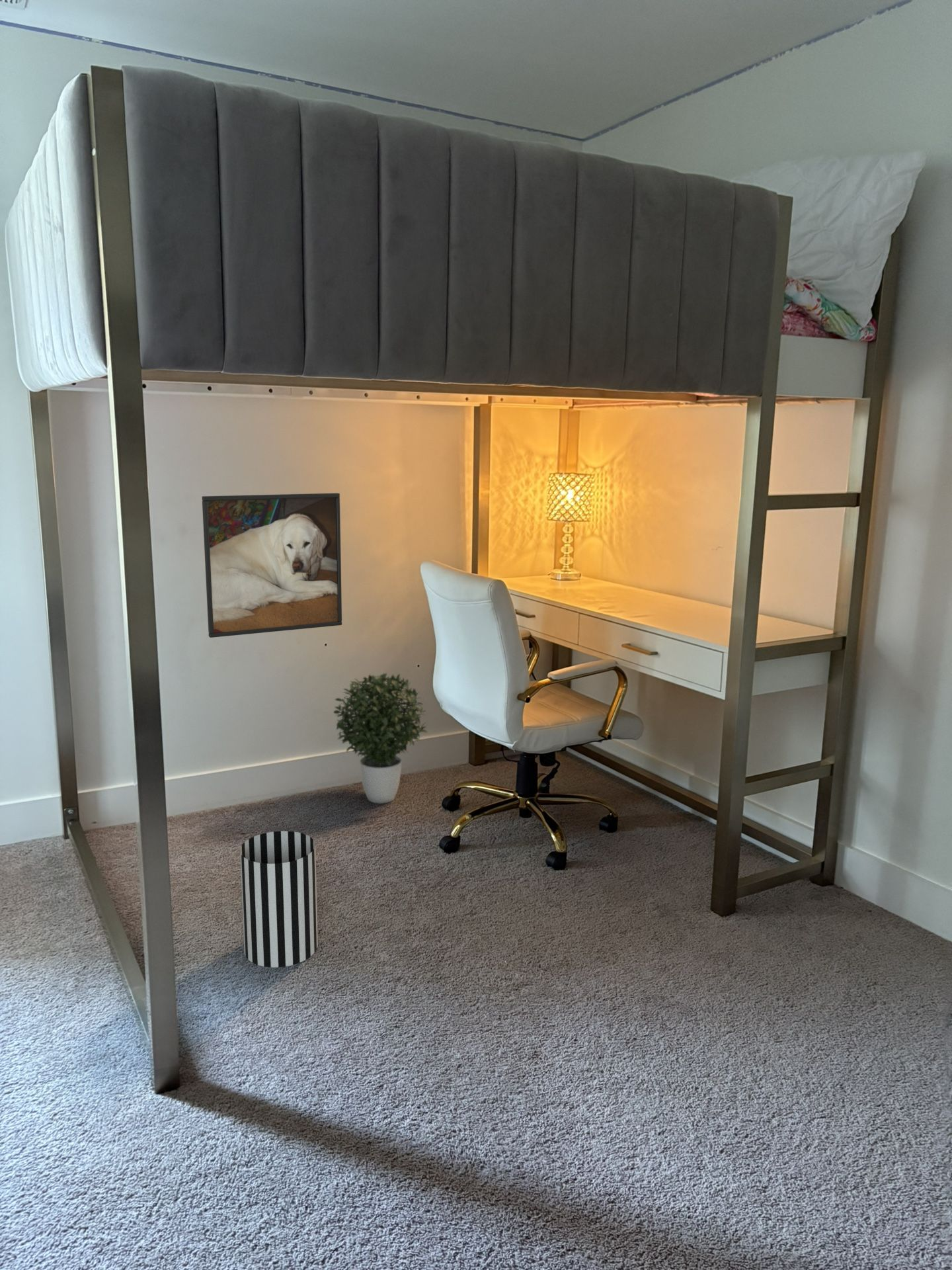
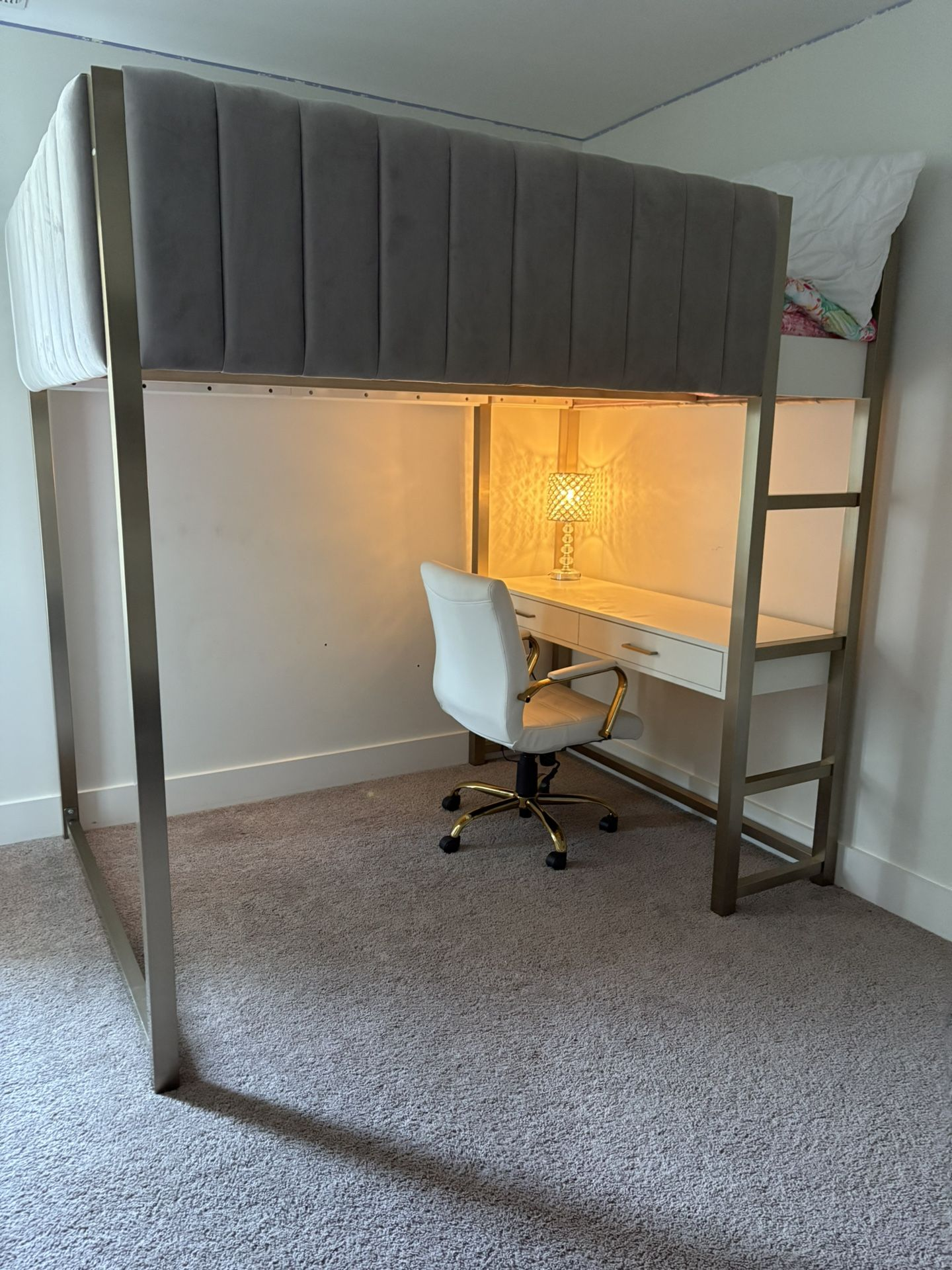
- potted plant [333,673,428,804]
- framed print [202,492,342,638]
- wastebasket [239,831,319,968]
